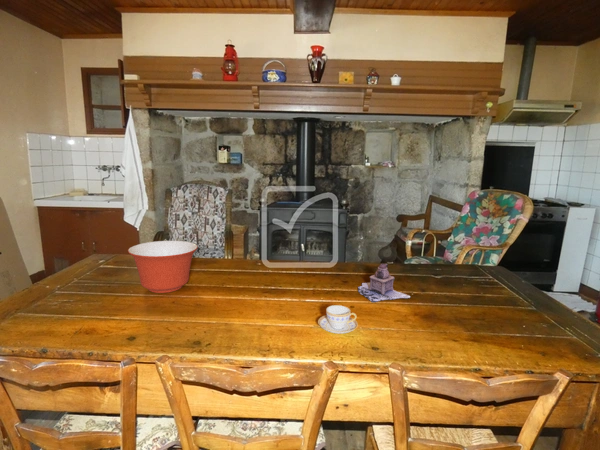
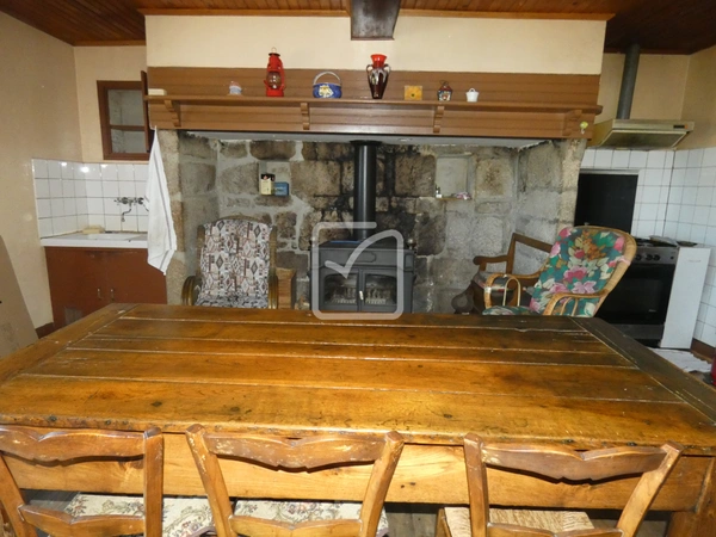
- teapot [357,262,412,303]
- mixing bowl [127,240,199,294]
- teacup [317,304,359,335]
